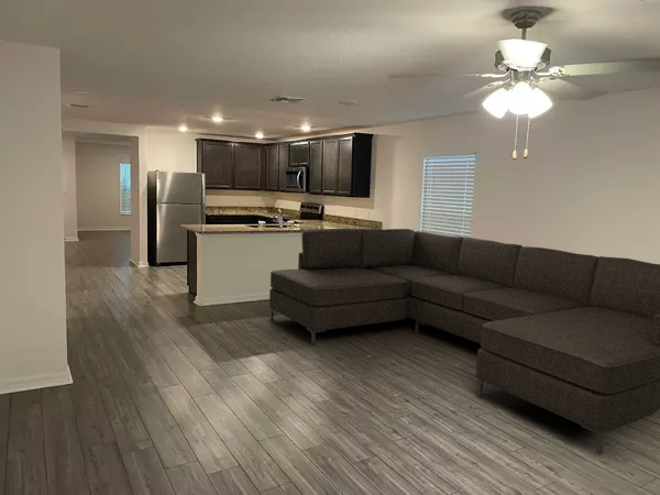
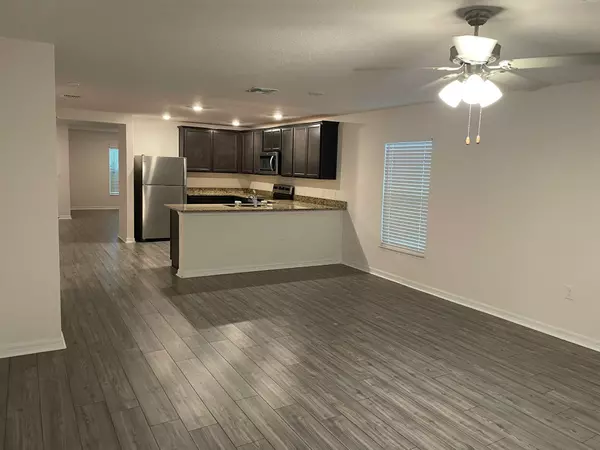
- sofa [268,228,660,455]
